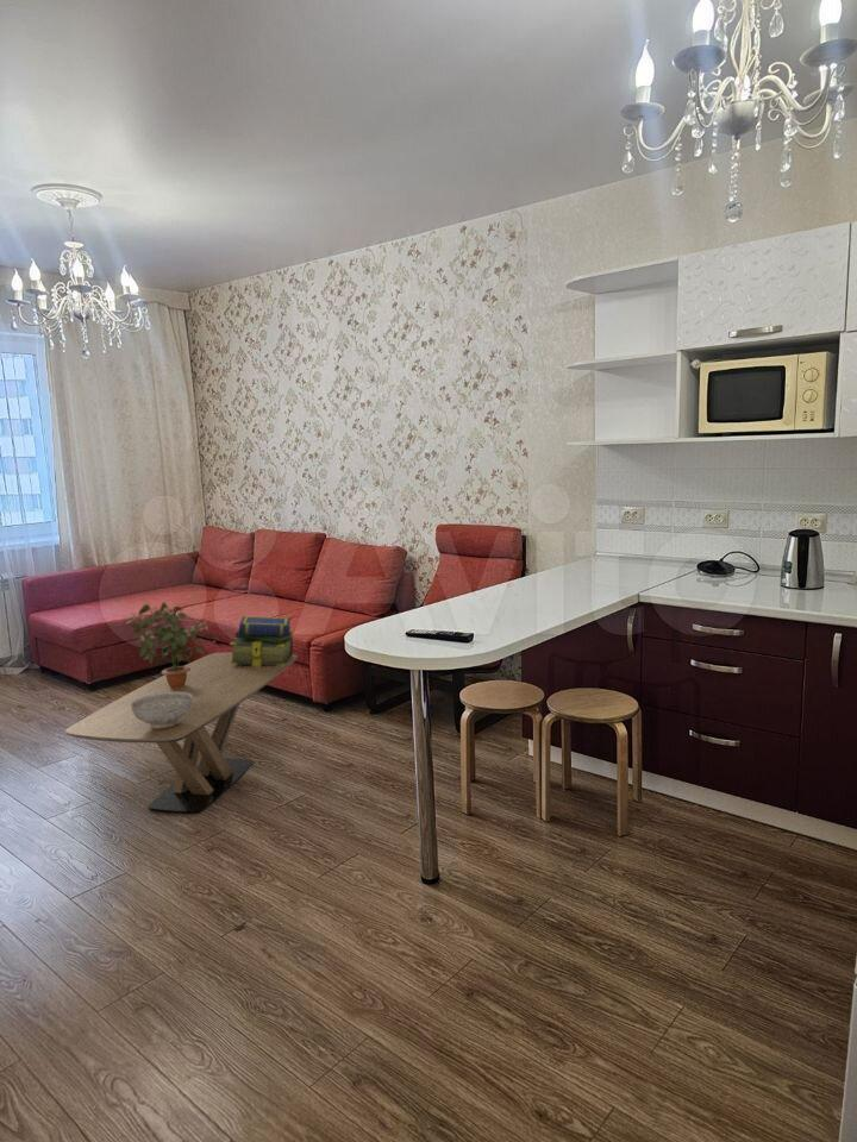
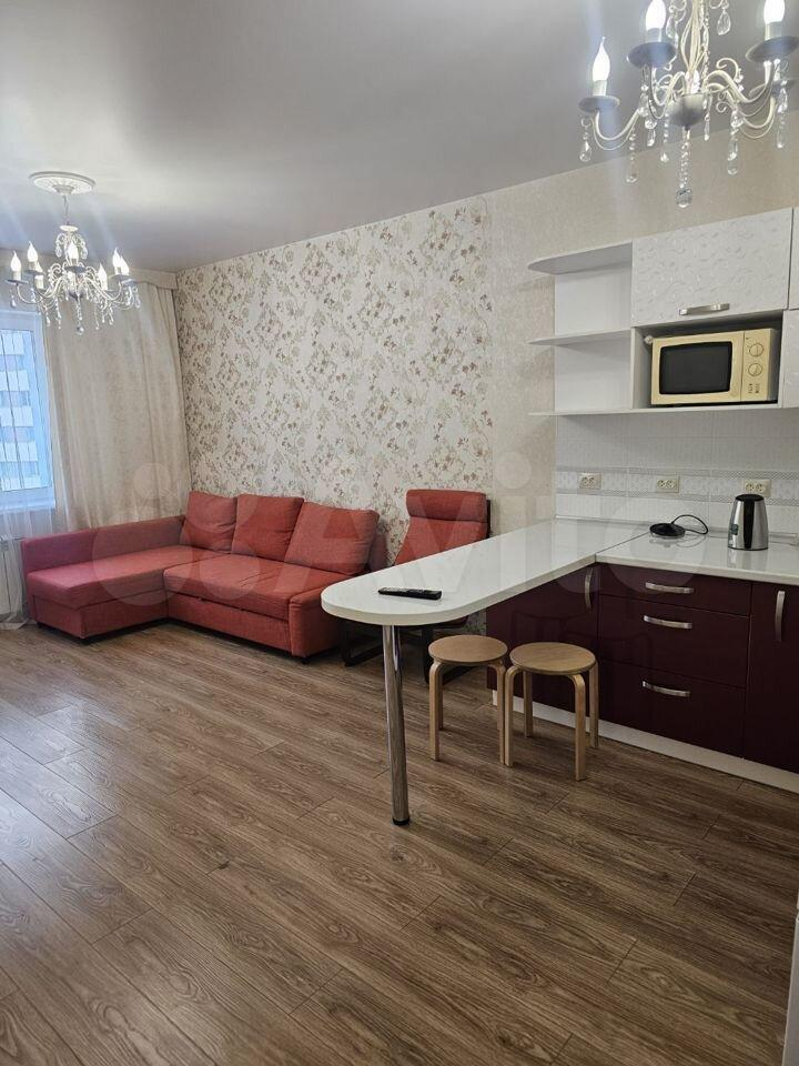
- coffee table [64,651,299,814]
- potted plant [127,601,217,688]
- stack of books [229,615,296,666]
- decorative bowl [131,691,193,729]
